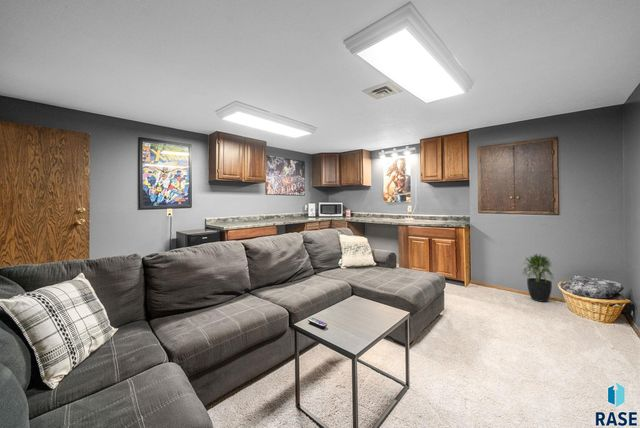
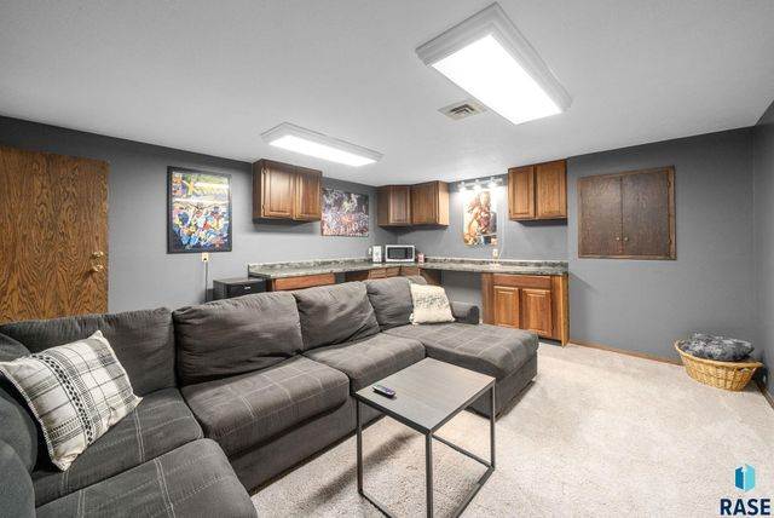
- potted plant [521,253,554,303]
